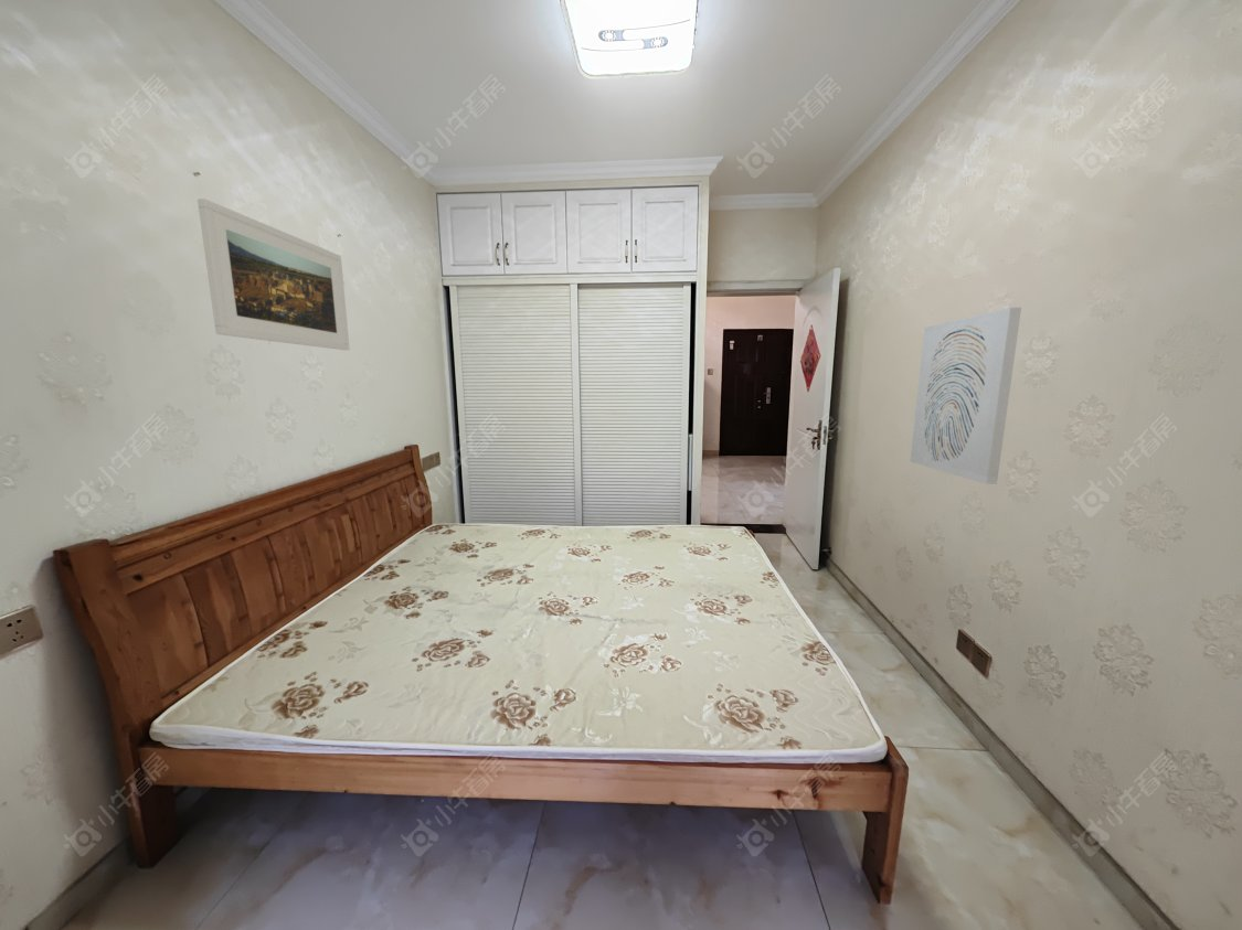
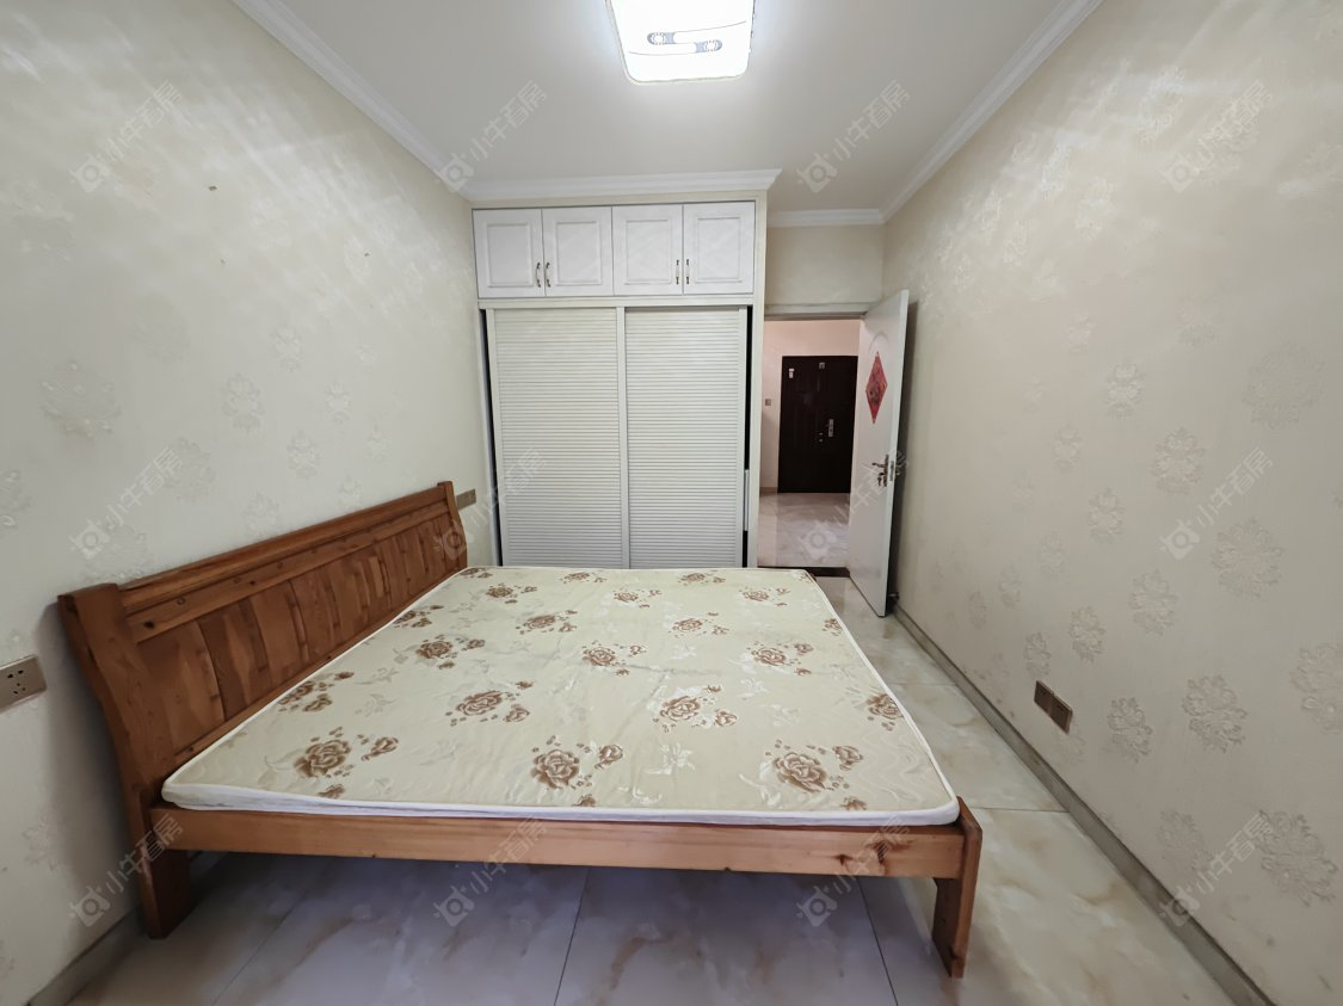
- wall art [909,307,1022,485]
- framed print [197,197,351,351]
